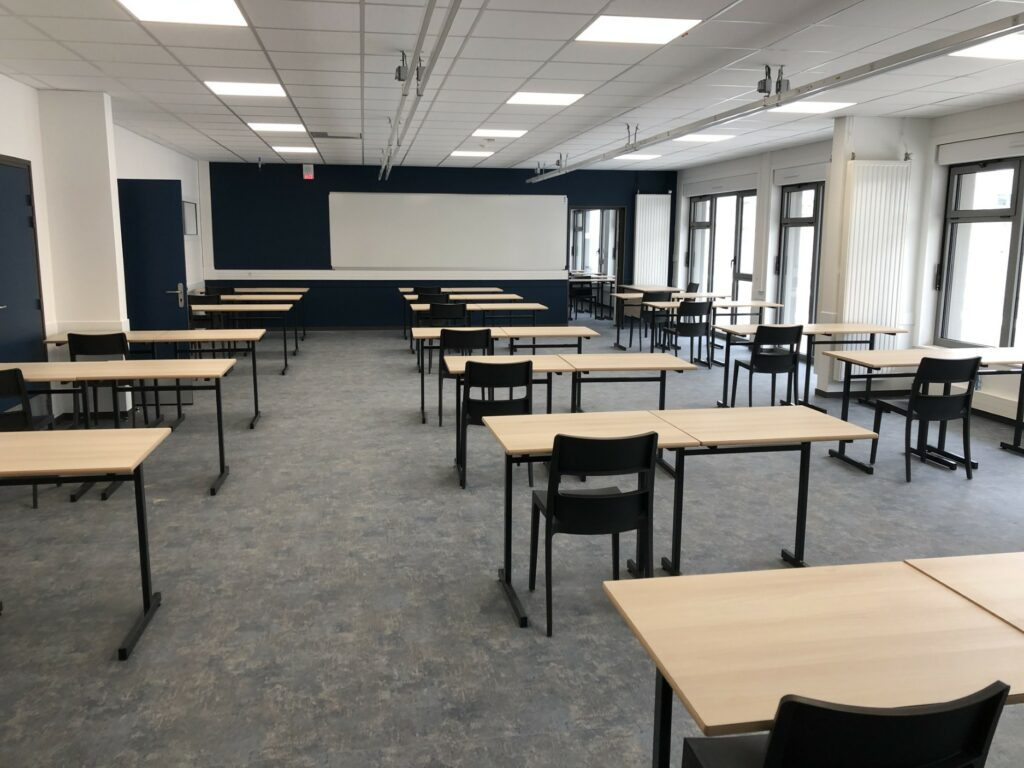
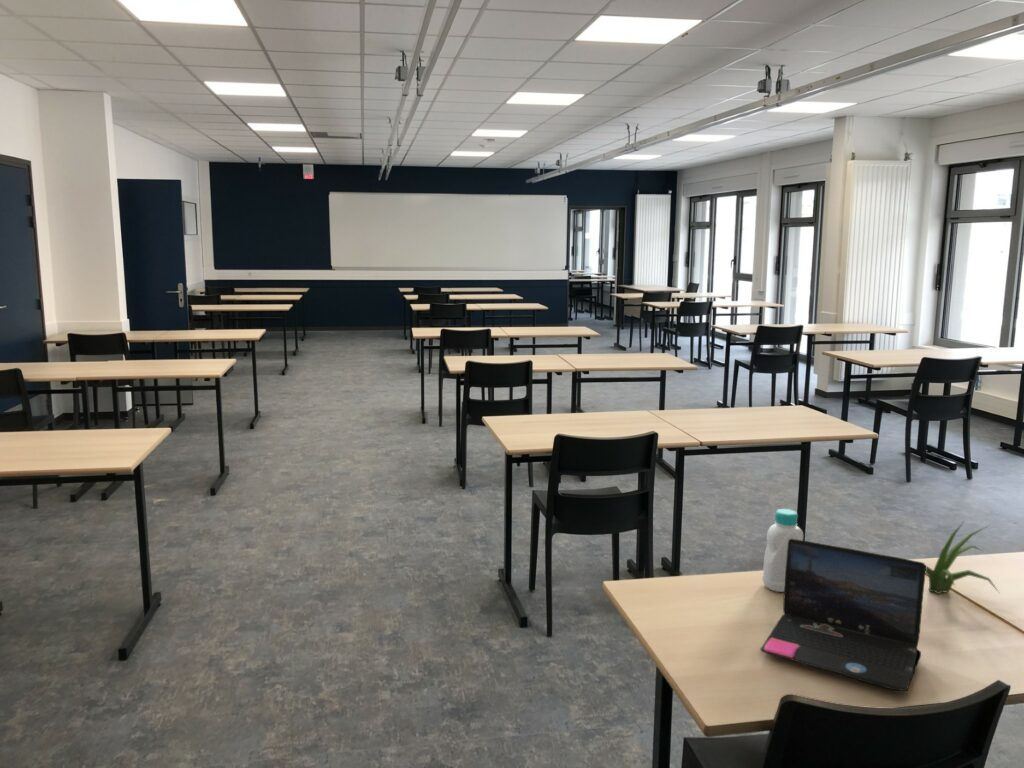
+ laptop [759,539,927,692]
+ plant [925,522,1000,595]
+ bottle [761,508,804,593]
